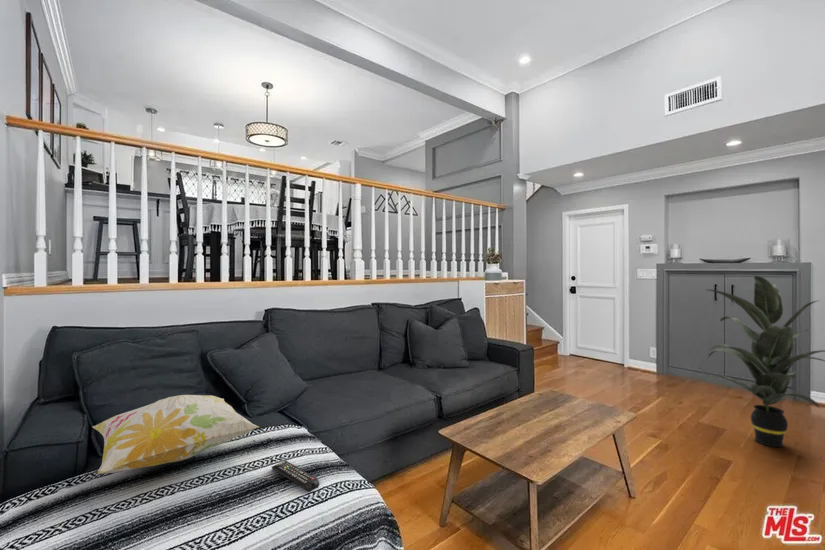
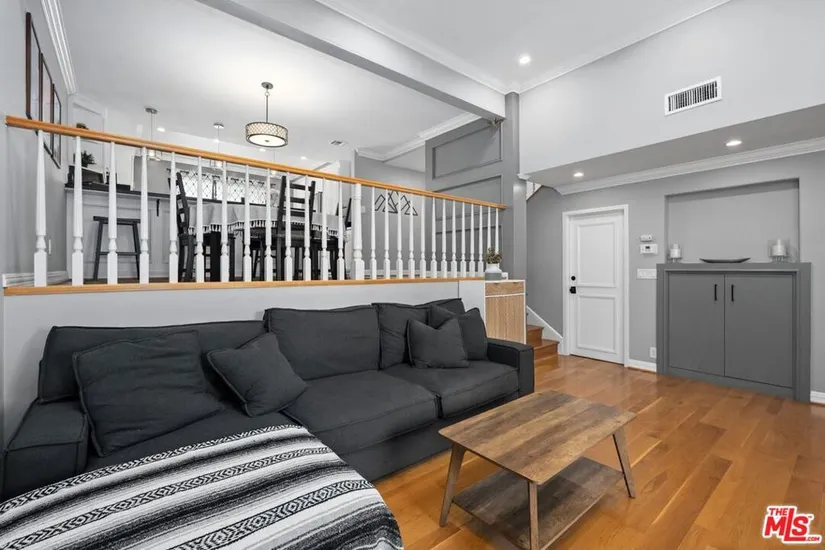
- remote control [271,460,320,493]
- decorative pillow [92,394,260,475]
- indoor plant [707,275,825,448]
